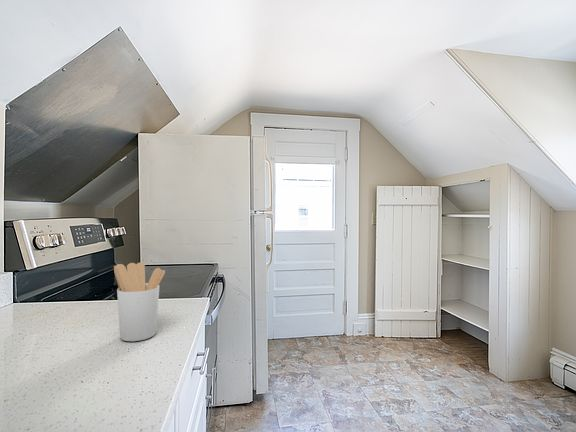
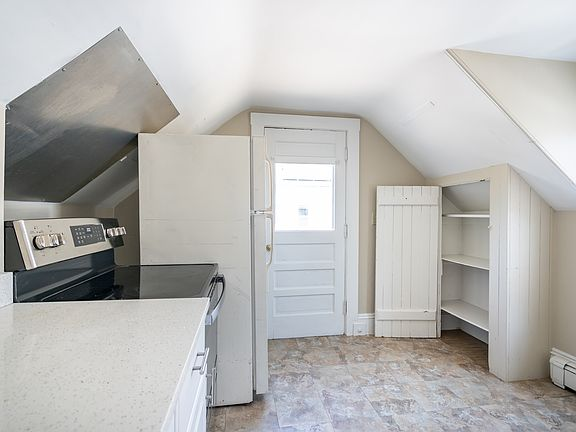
- utensil holder [113,262,166,342]
